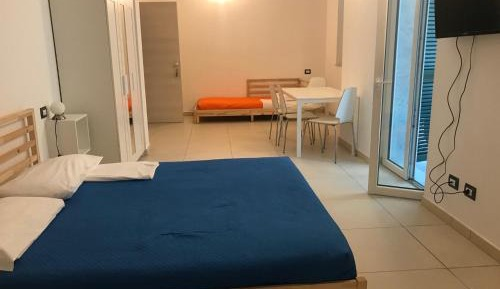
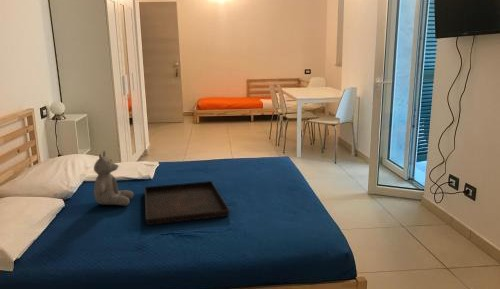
+ serving tray [144,180,231,226]
+ teddy bear [93,150,134,206]
